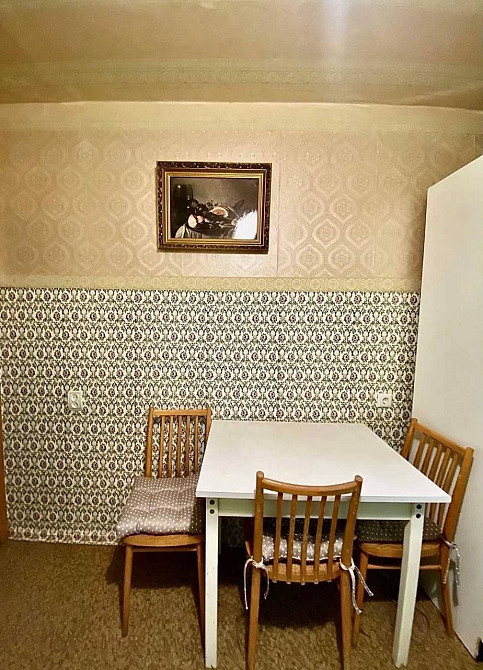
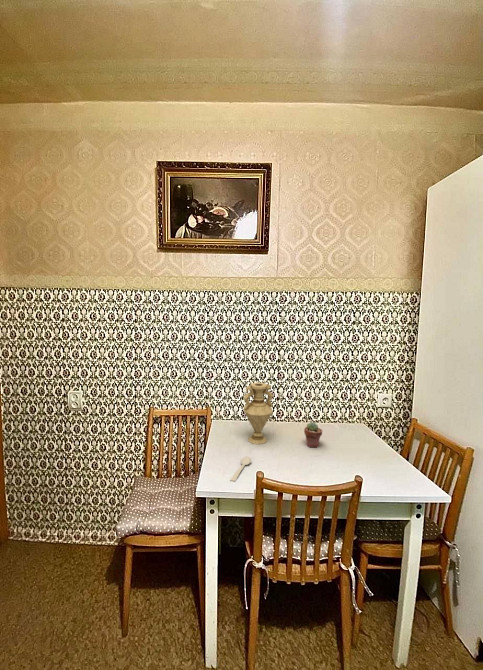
+ spoon [229,456,252,483]
+ vase [242,382,274,445]
+ potted succulent [303,421,323,449]
